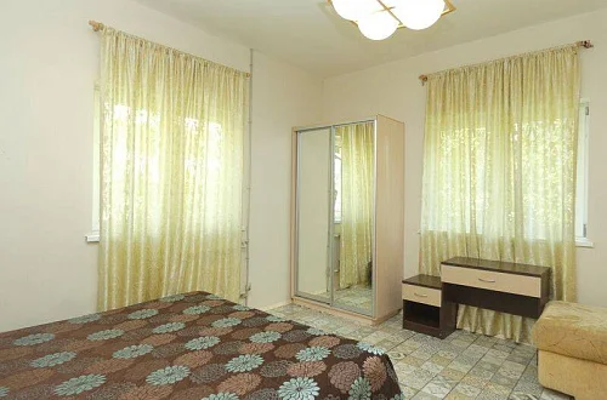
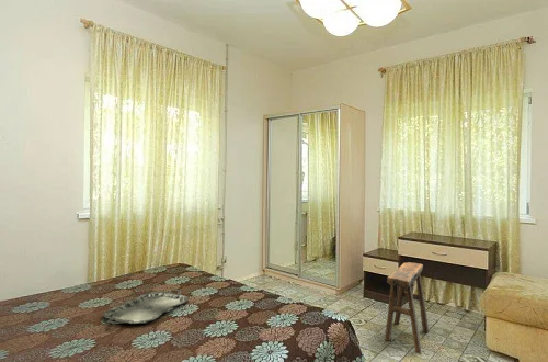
+ serving tray [101,287,190,325]
+ stool [384,261,430,354]
